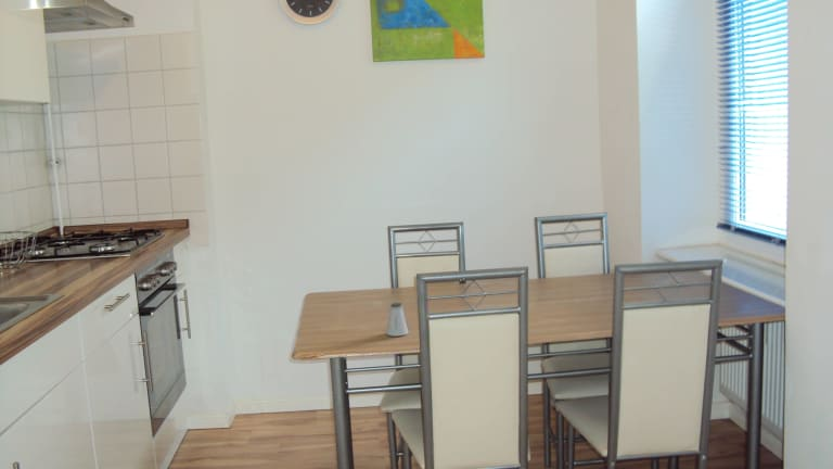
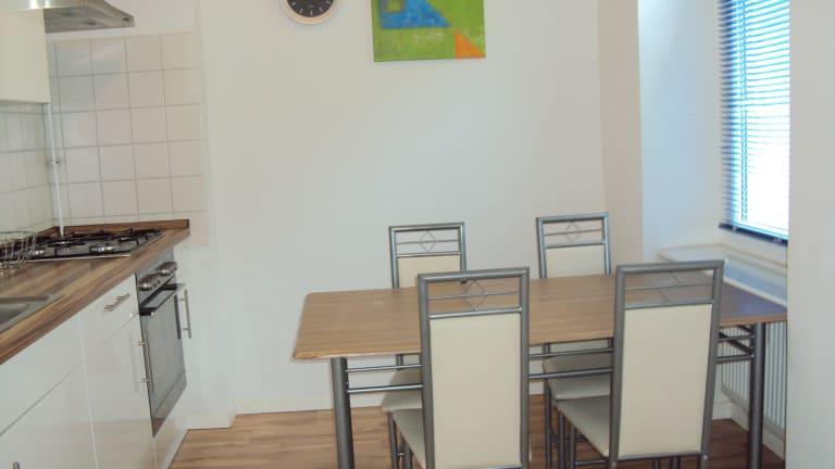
- saltshaker [386,302,410,338]
